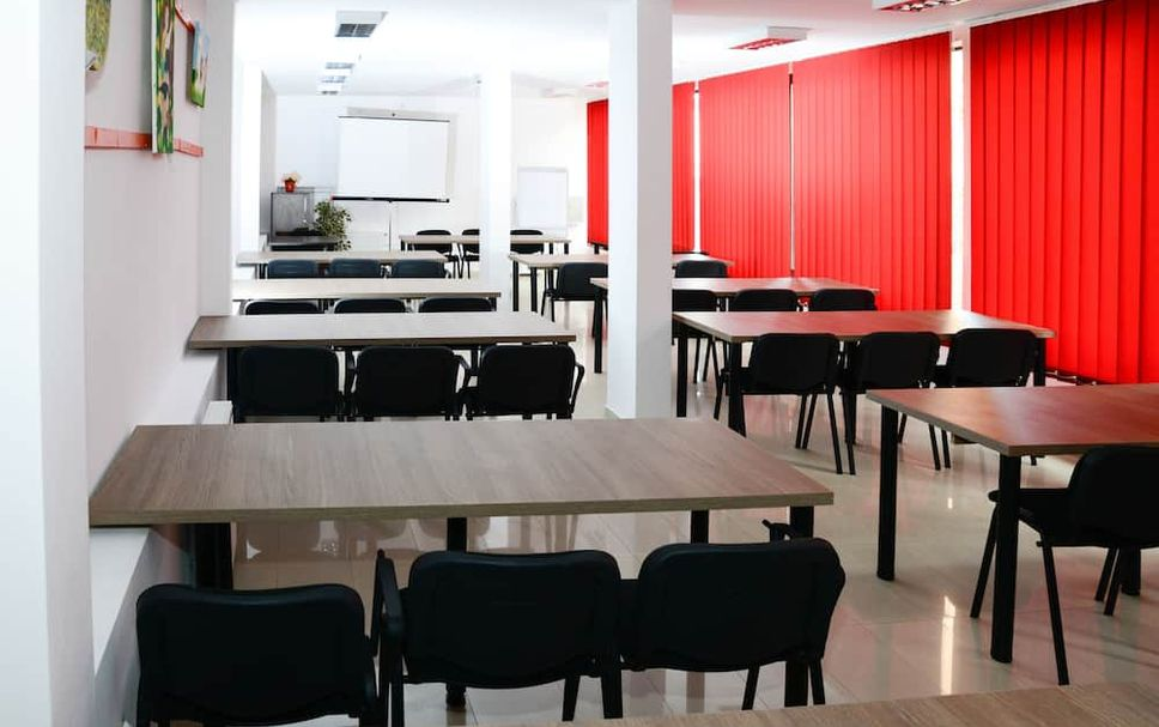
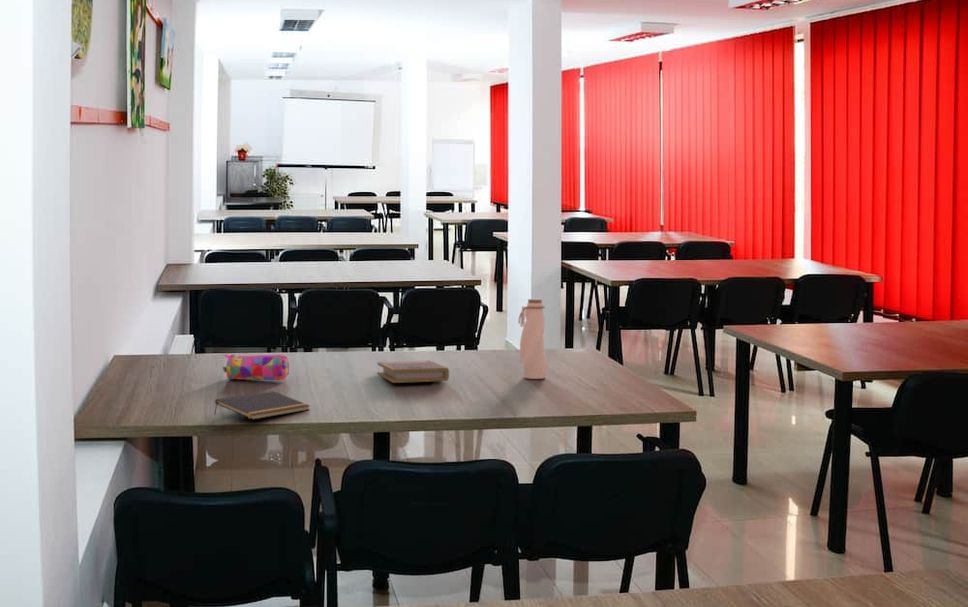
+ notepad [213,390,311,421]
+ book [377,360,450,384]
+ pencil case [222,352,290,381]
+ water bottle [517,298,548,380]
